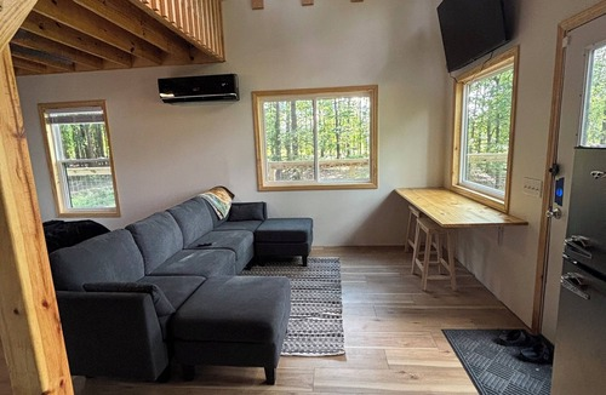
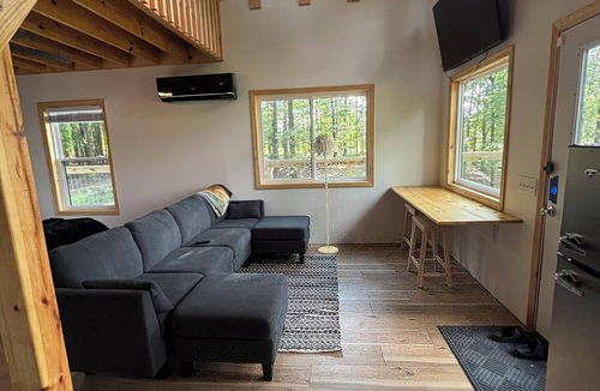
+ floor lamp [311,134,340,255]
